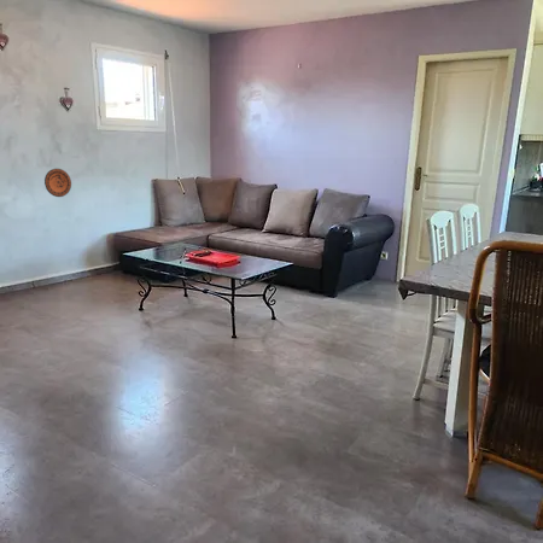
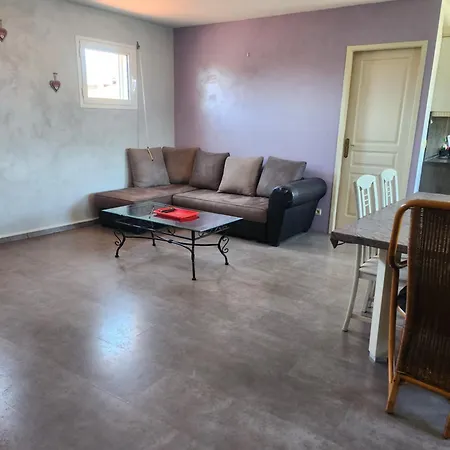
- decorative plate [43,168,72,198]
